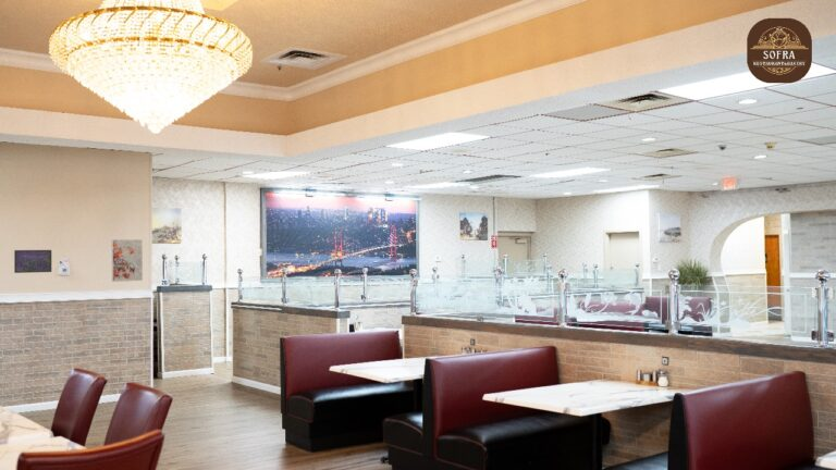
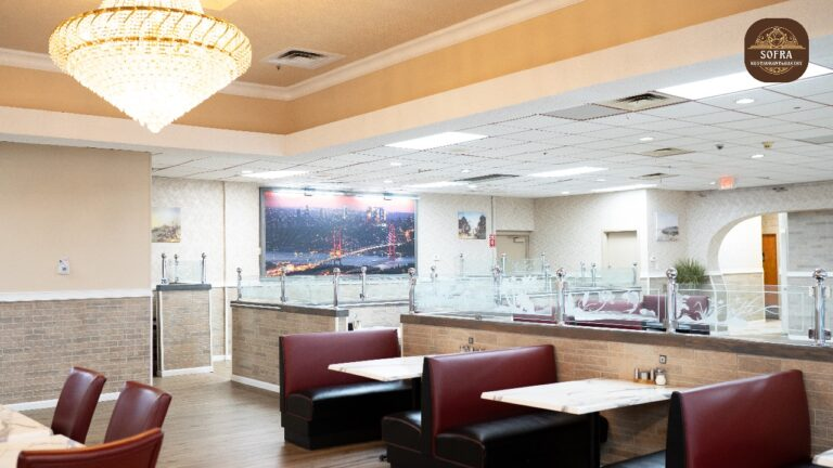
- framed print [111,238,144,283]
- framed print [13,249,52,274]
